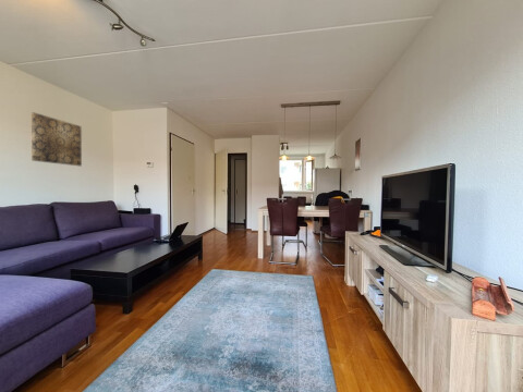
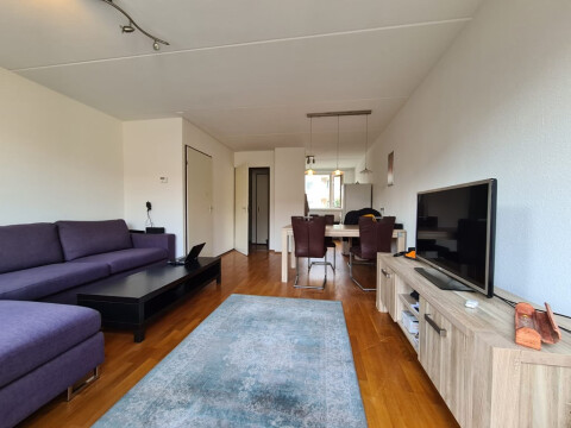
- wall art [29,111,83,167]
